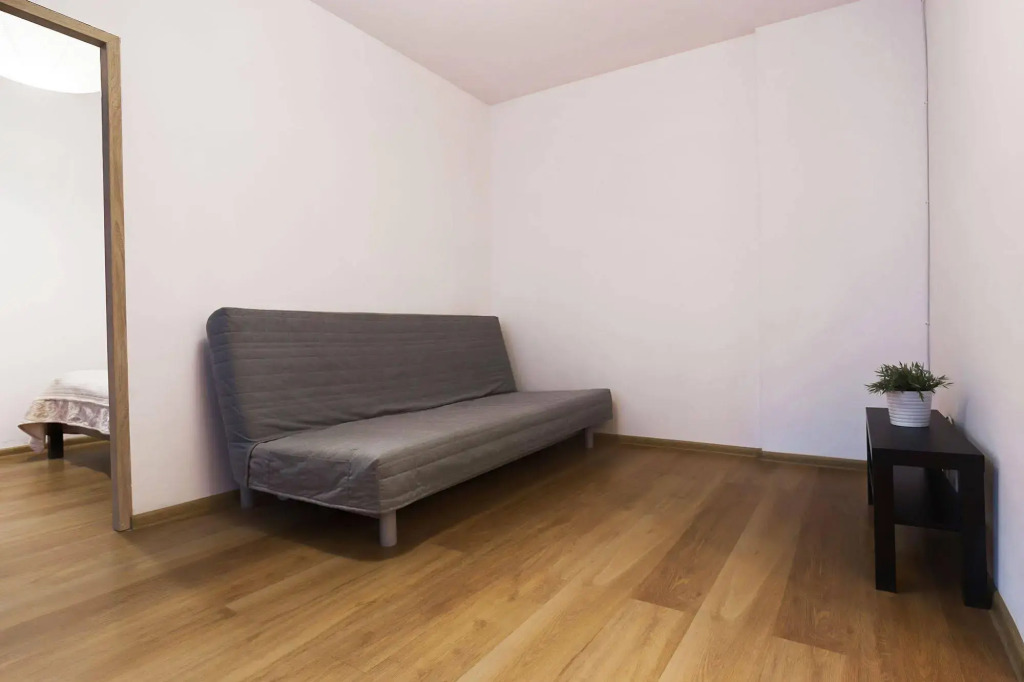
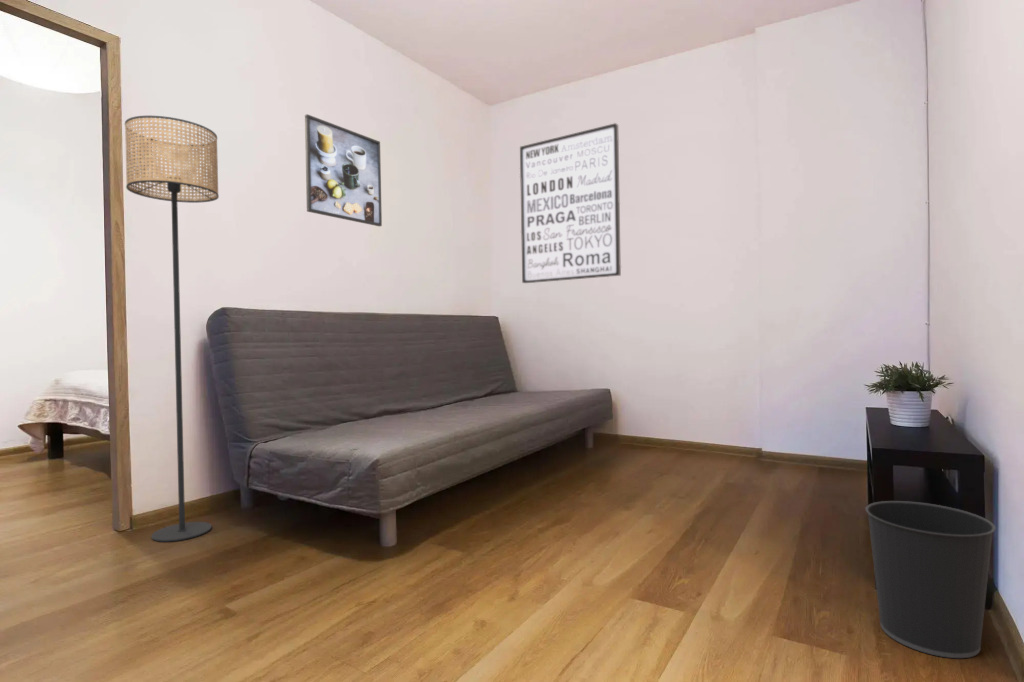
+ wall art [519,122,622,284]
+ wastebasket [864,500,997,659]
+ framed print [304,113,383,227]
+ floor lamp [124,115,220,543]
